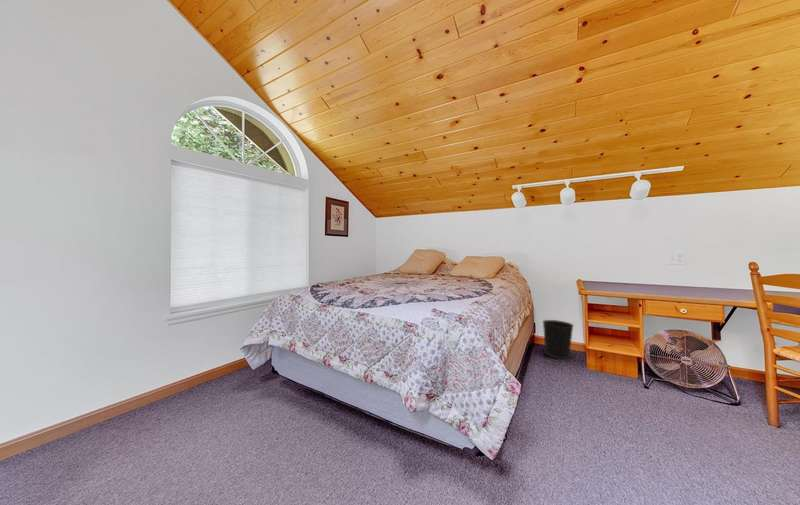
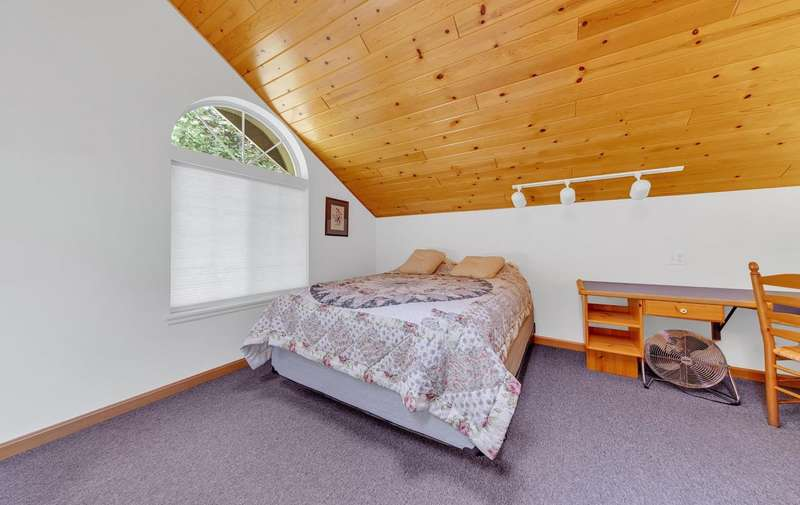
- wastebasket [542,319,575,360]
